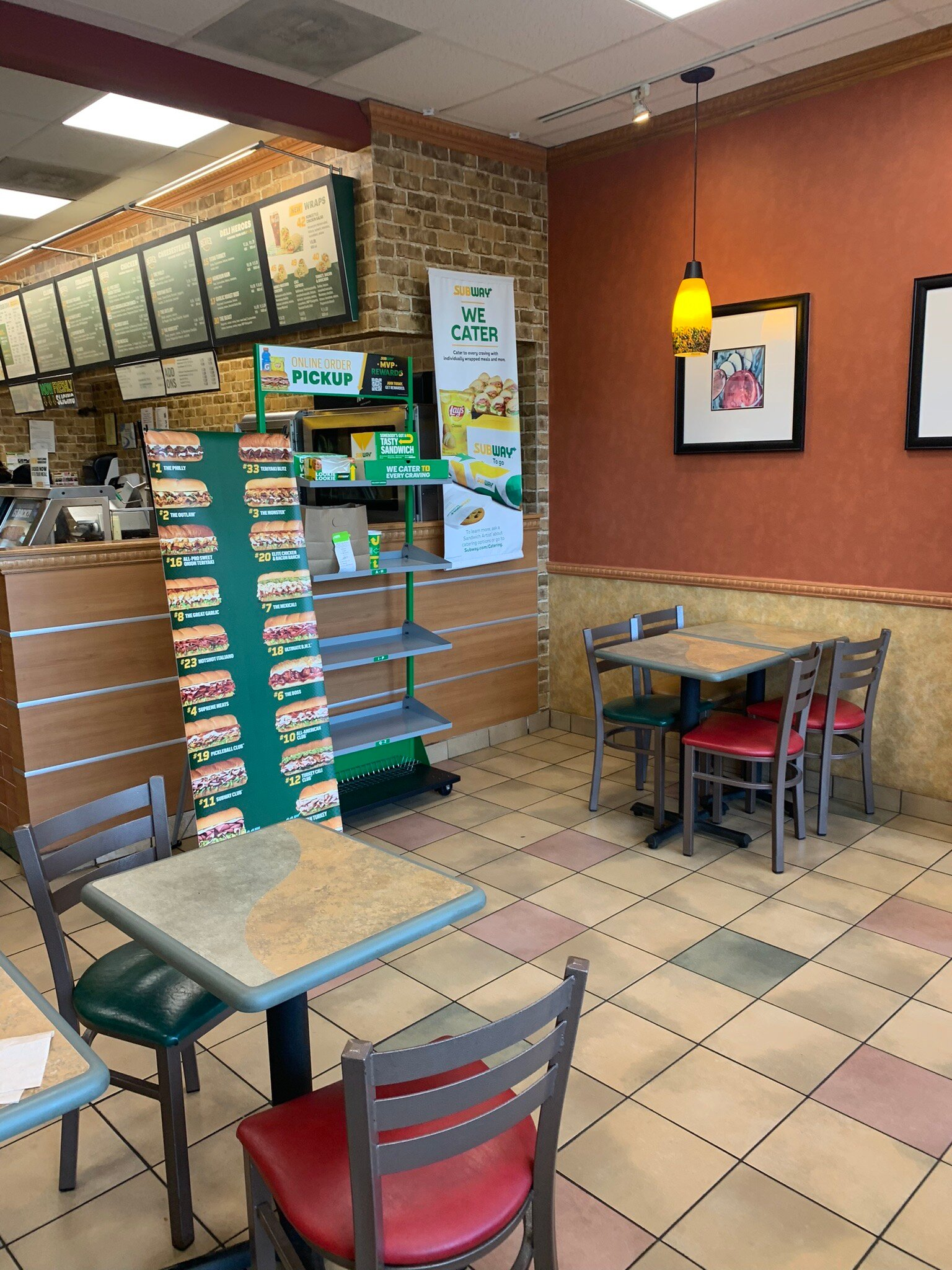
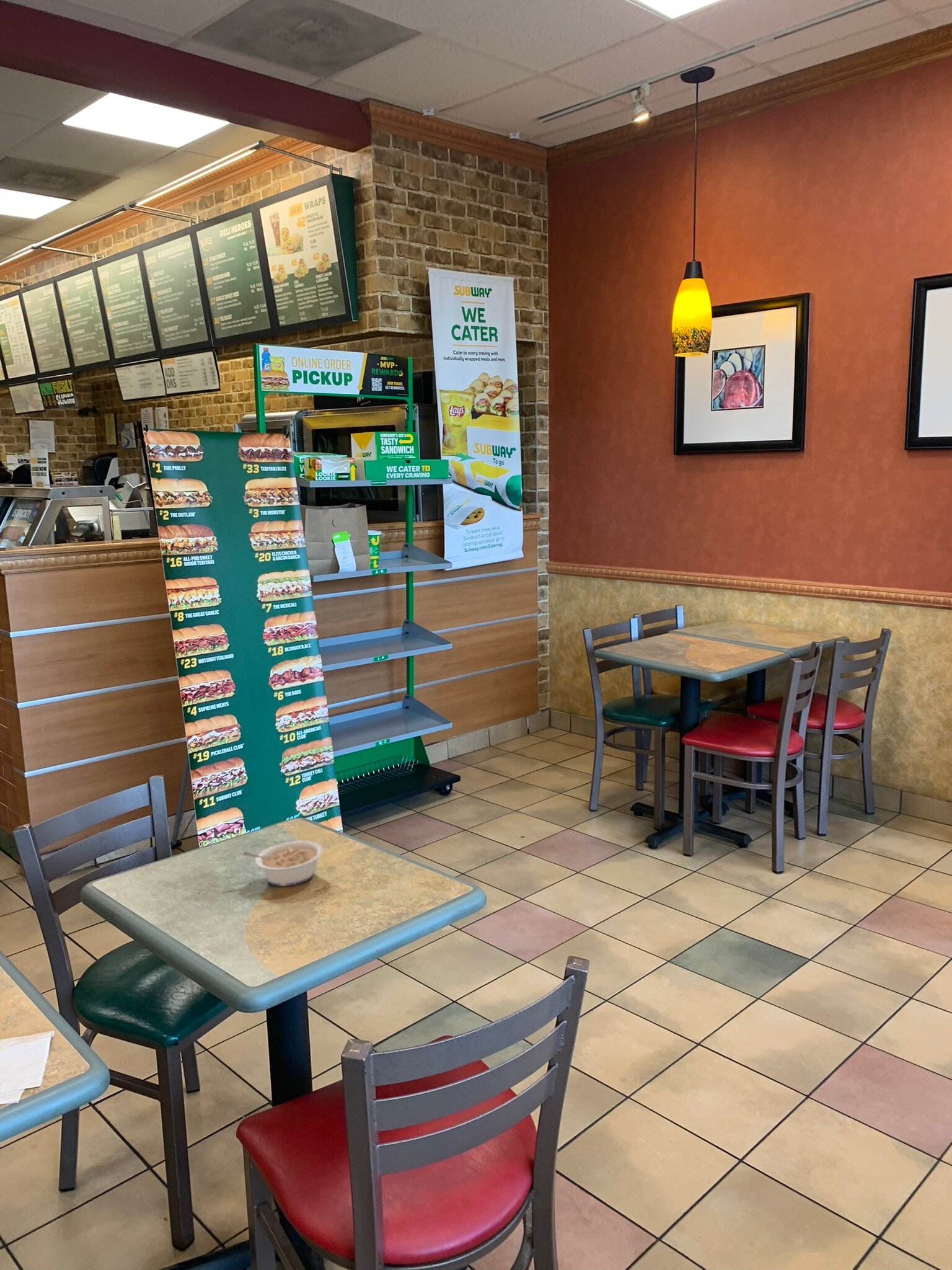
+ legume [241,840,324,887]
